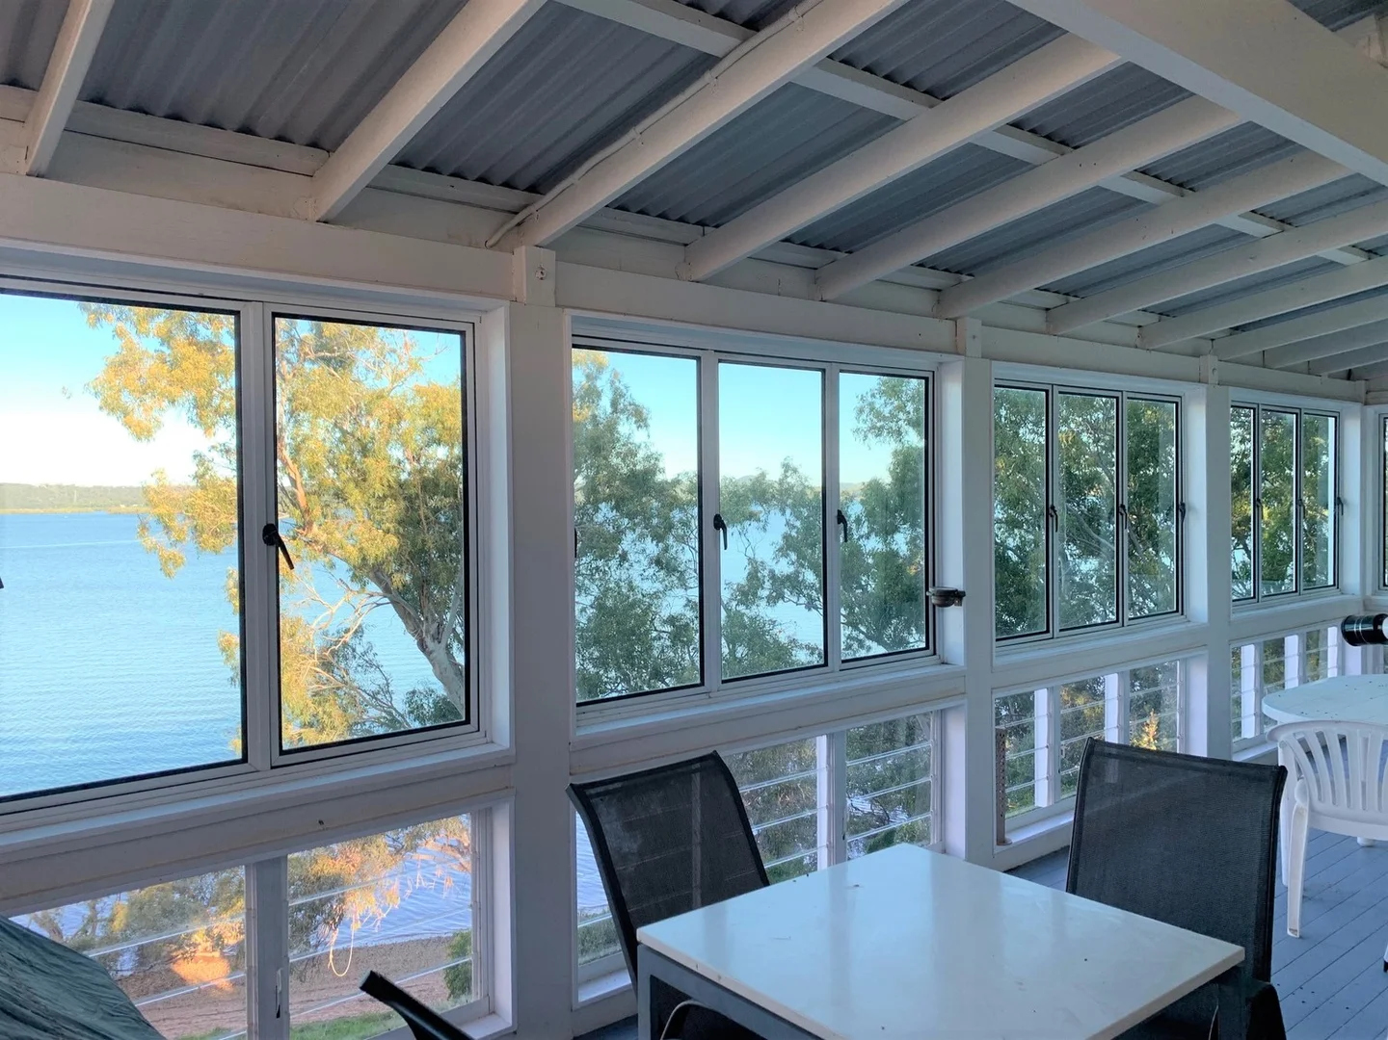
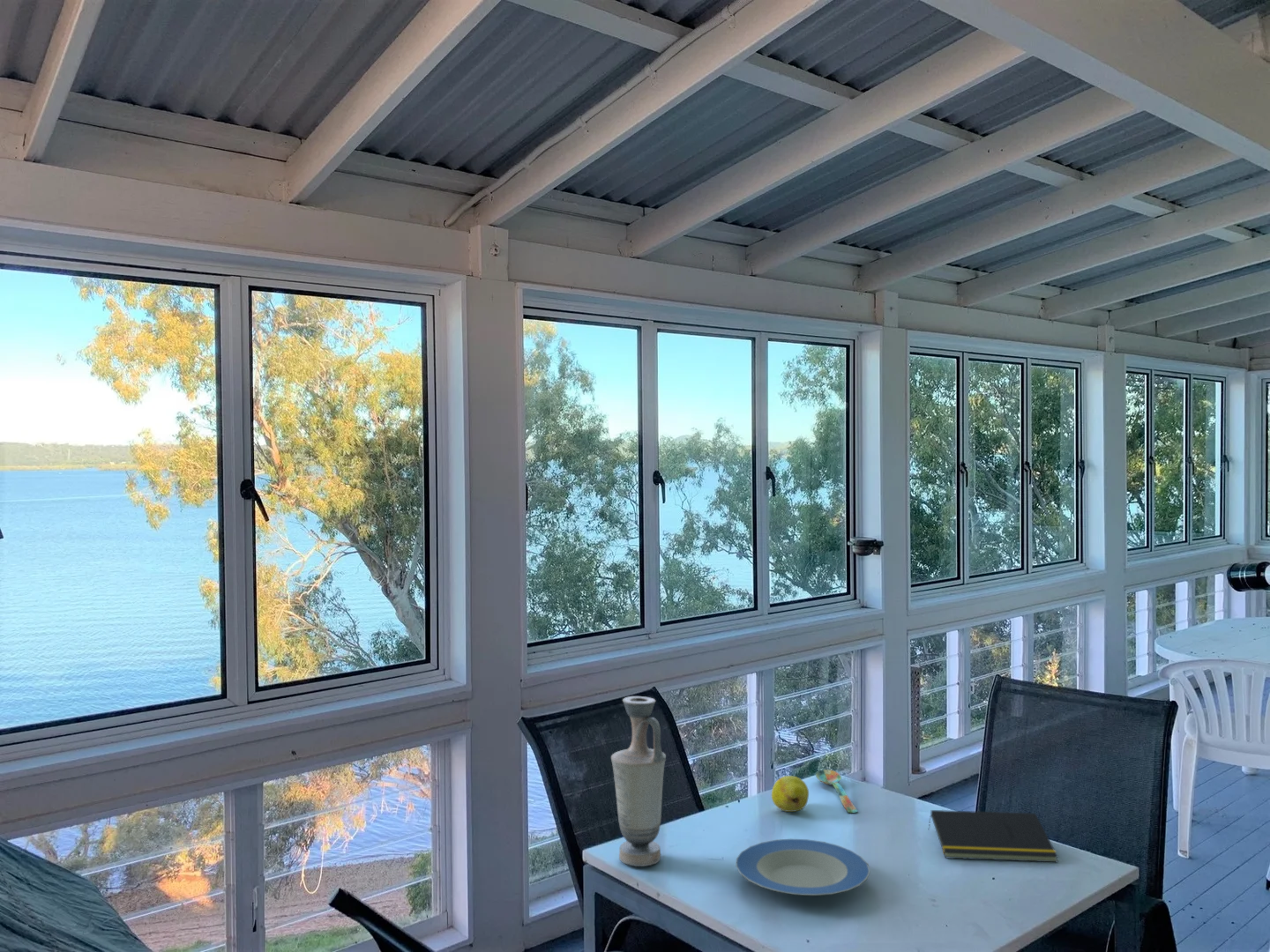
+ plate [735,838,870,896]
+ fruit [771,775,810,813]
+ vase [610,695,667,867]
+ notepad [928,809,1059,863]
+ spoon [815,769,859,814]
